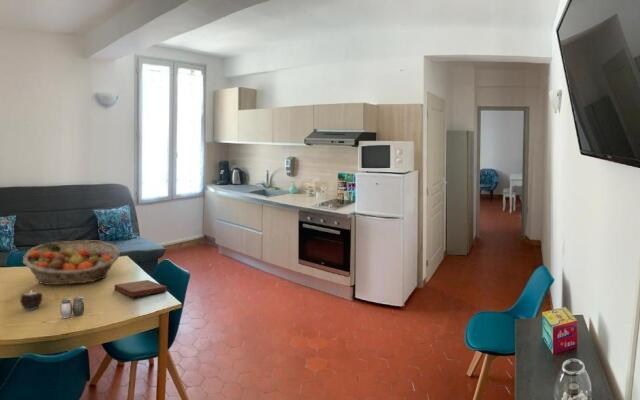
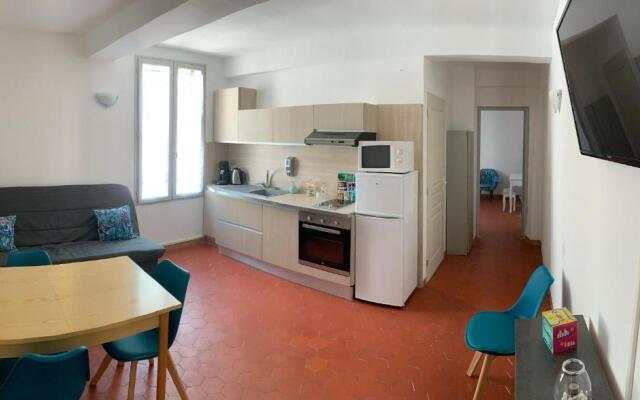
- book [114,279,168,298]
- fruit basket [22,239,121,286]
- candle [19,290,44,311]
- salt and pepper shaker [59,296,85,319]
